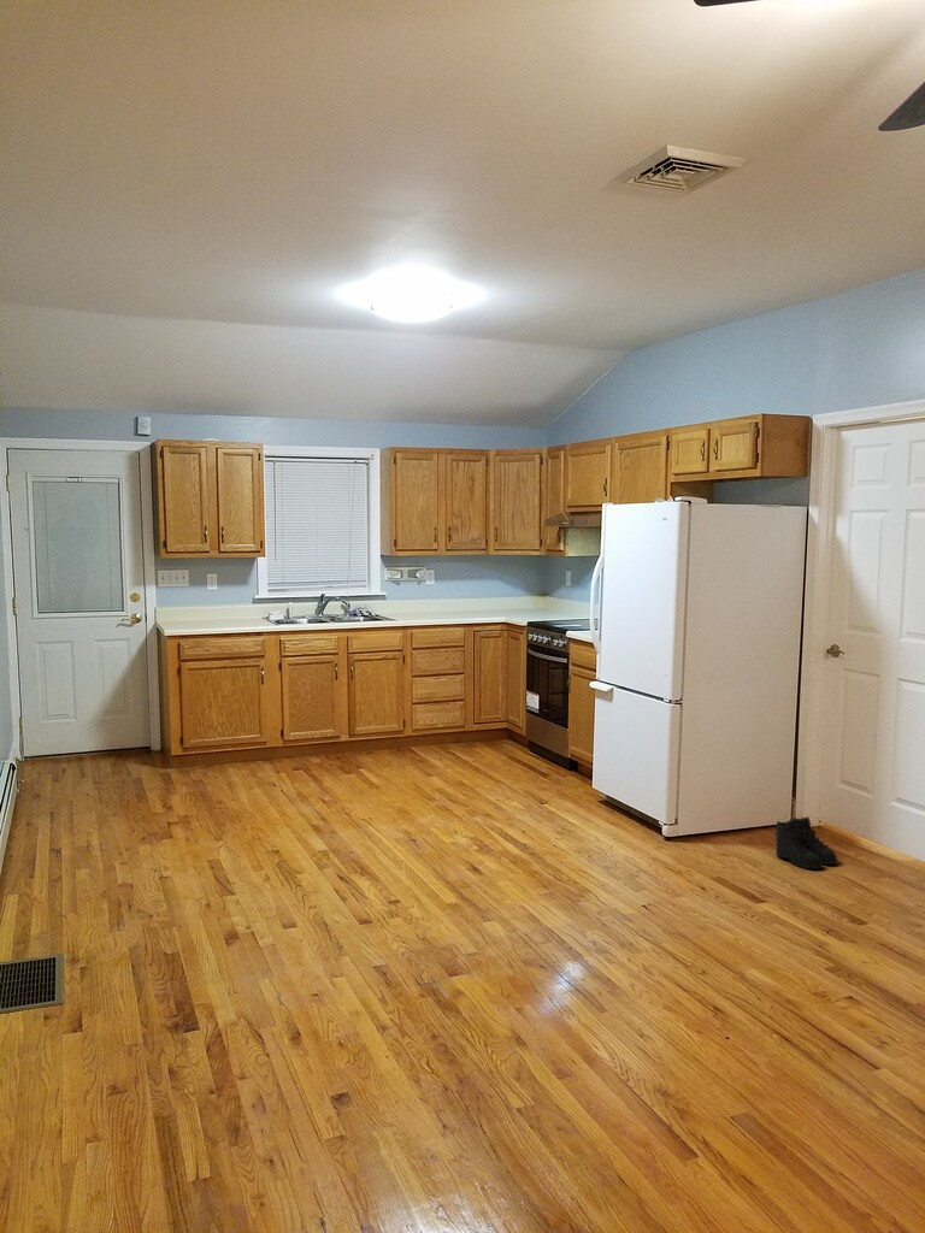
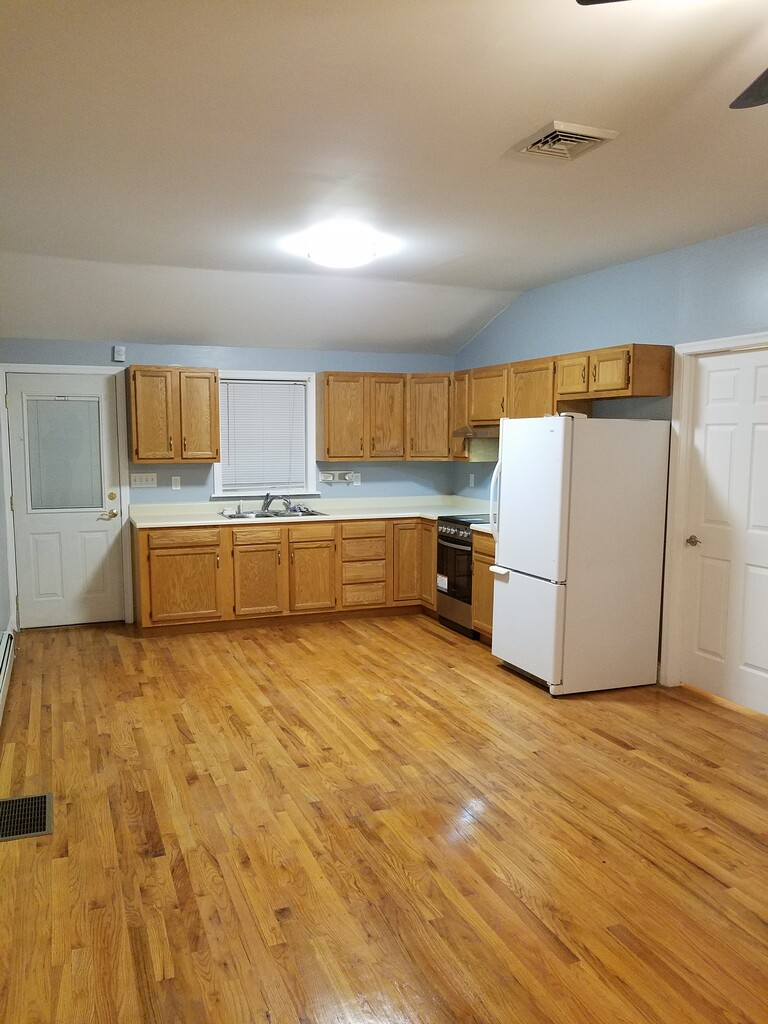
- boots [773,815,839,871]
